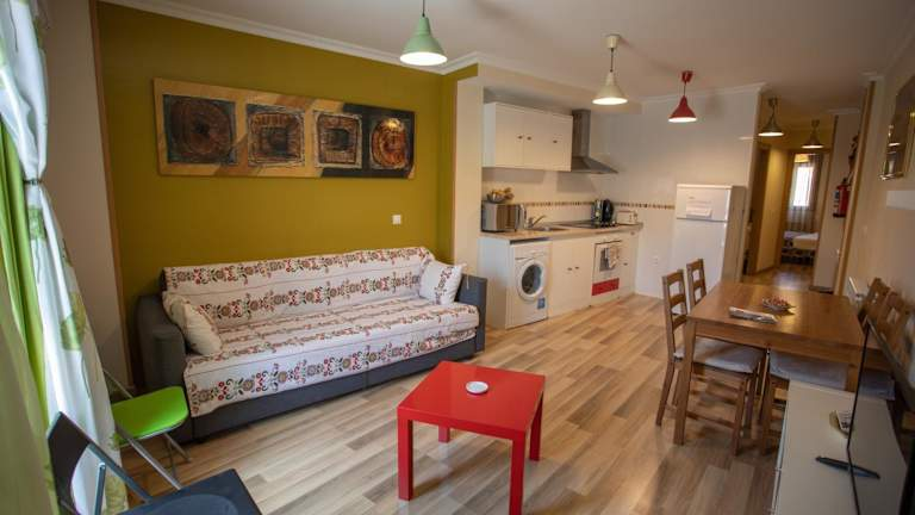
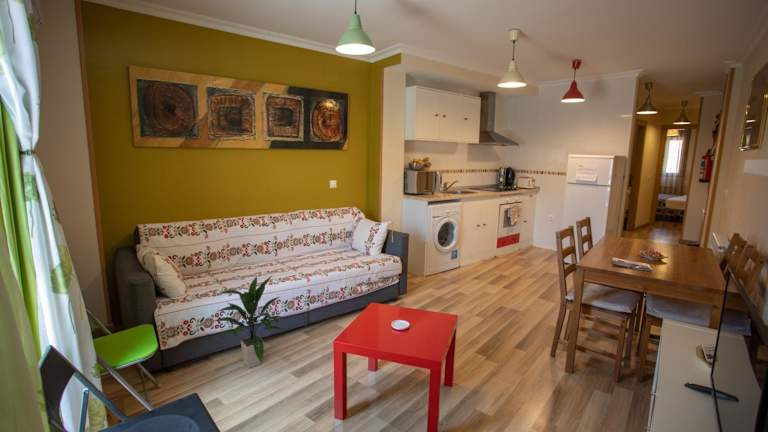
+ indoor plant [211,275,287,369]
